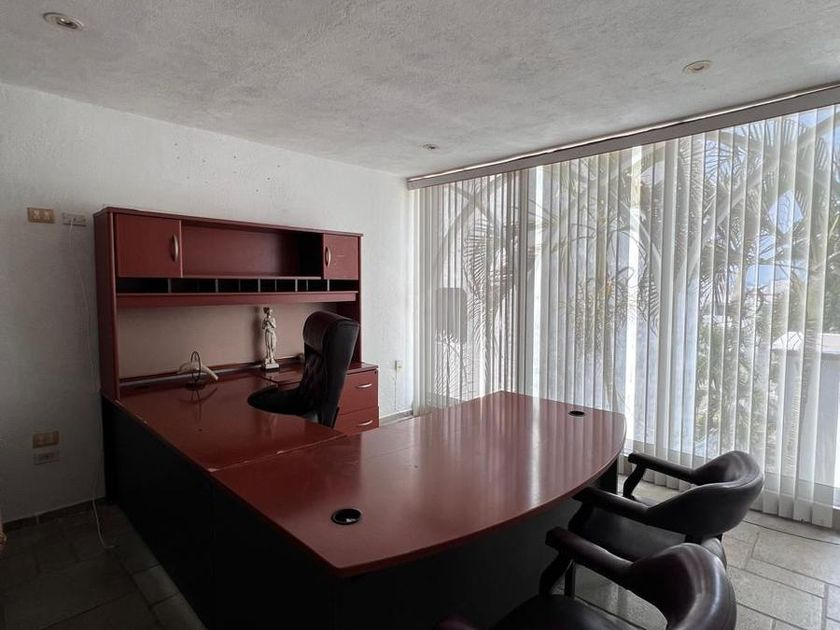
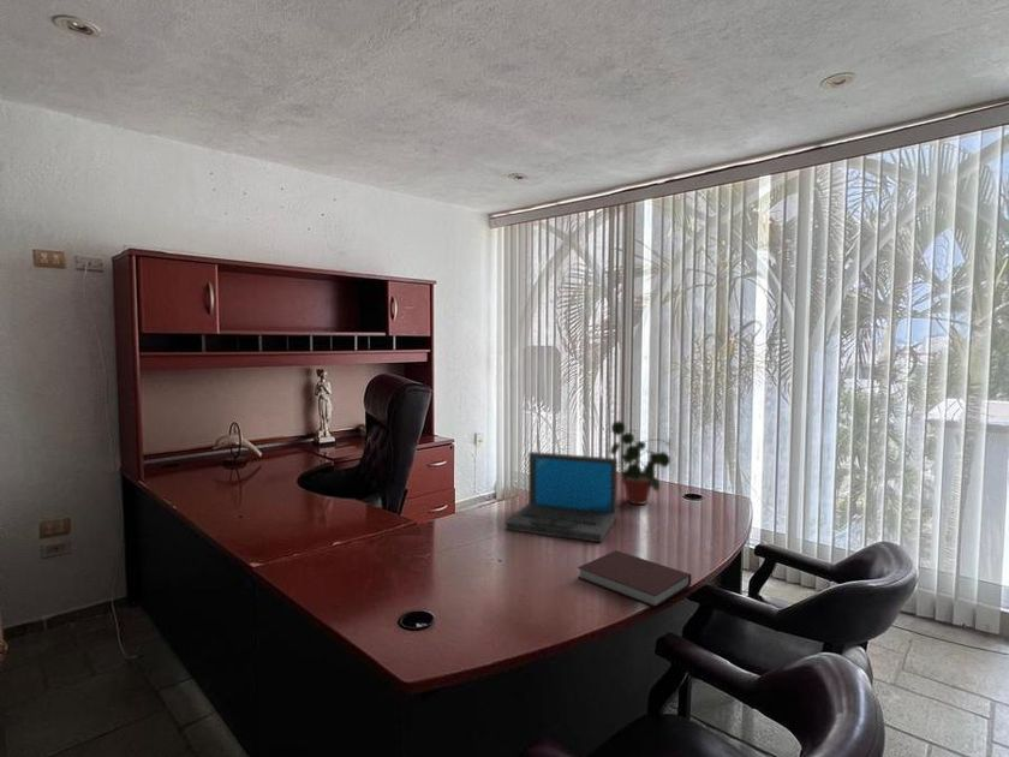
+ notebook [577,549,692,608]
+ laptop [504,451,619,543]
+ potted plant [609,419,671,506]
